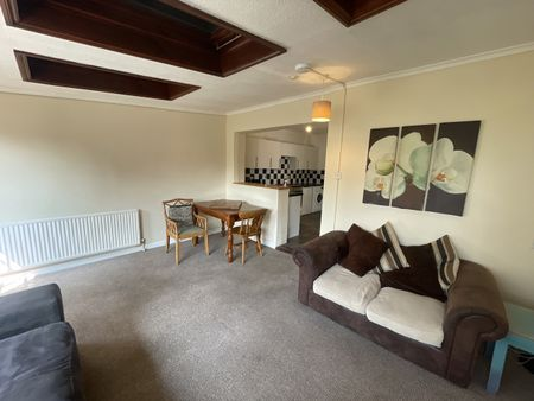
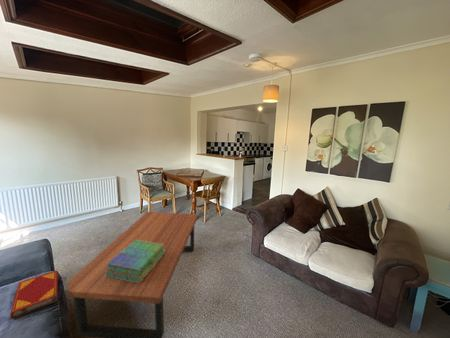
+ coffee table [67,211,199,338]
+ hardback book [9,270,59,320]
+ stack of books [105,240,165,283]
